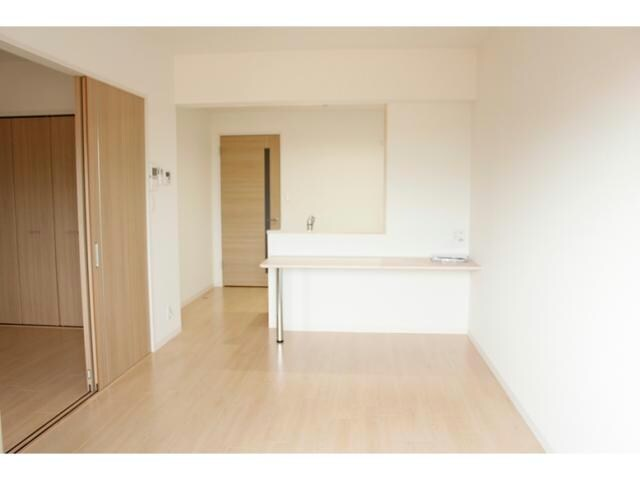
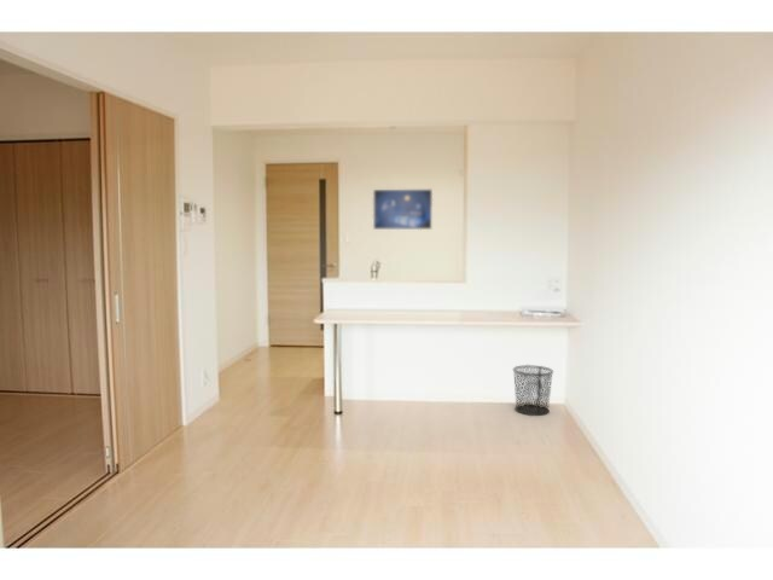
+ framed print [372,188,434,231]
+ waste bin [512,364,554,417]
